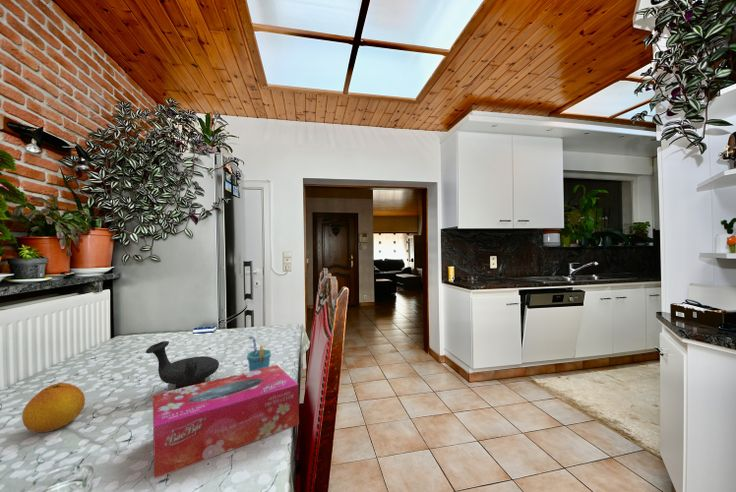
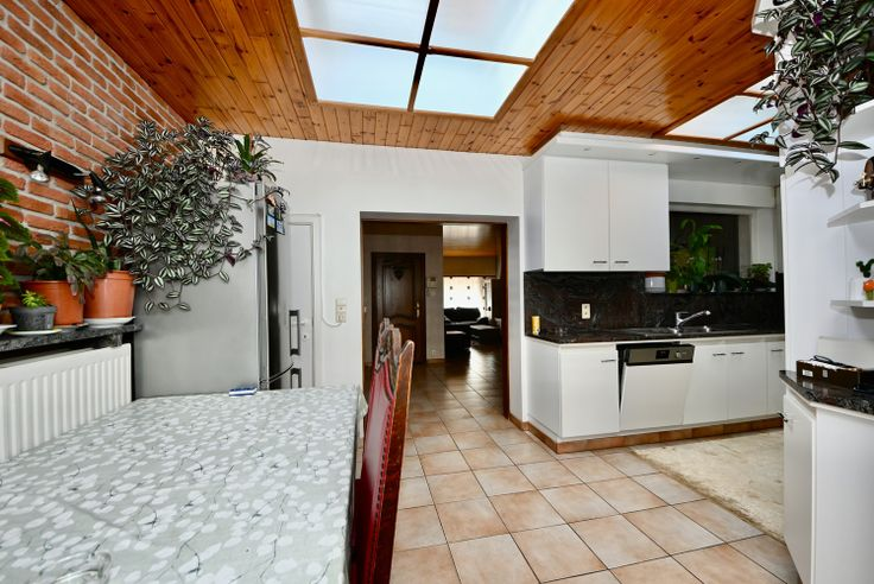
- tissue box [152,364,300,479]
- teapot [145,340,220,392]
- cup [246,335,272,372]
- fruit [21,382,86,433]
